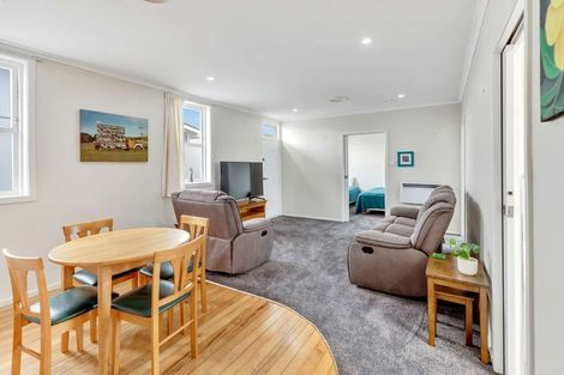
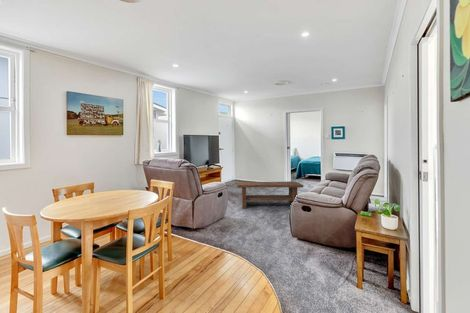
+ coffee table [236,180,304,209]
